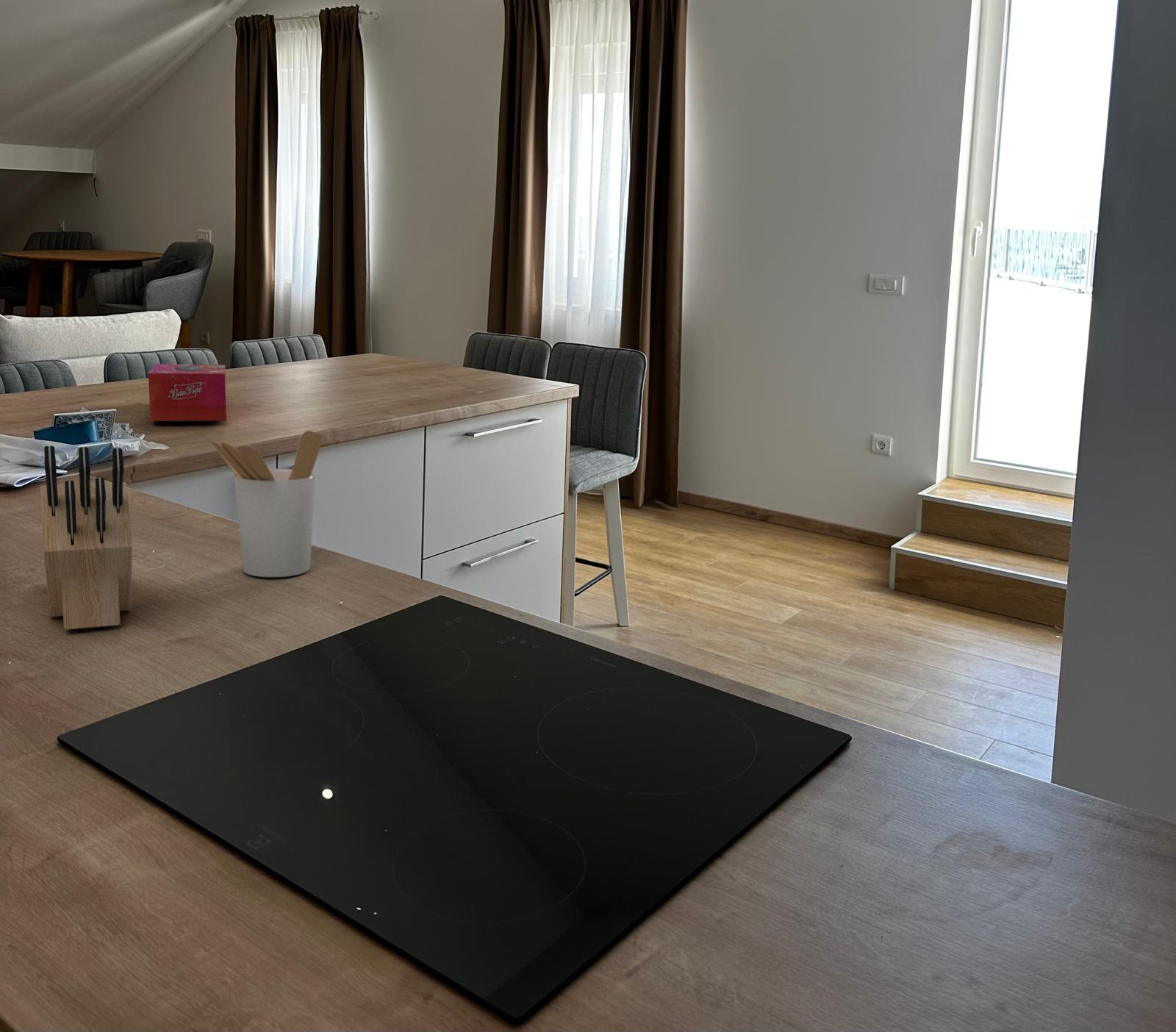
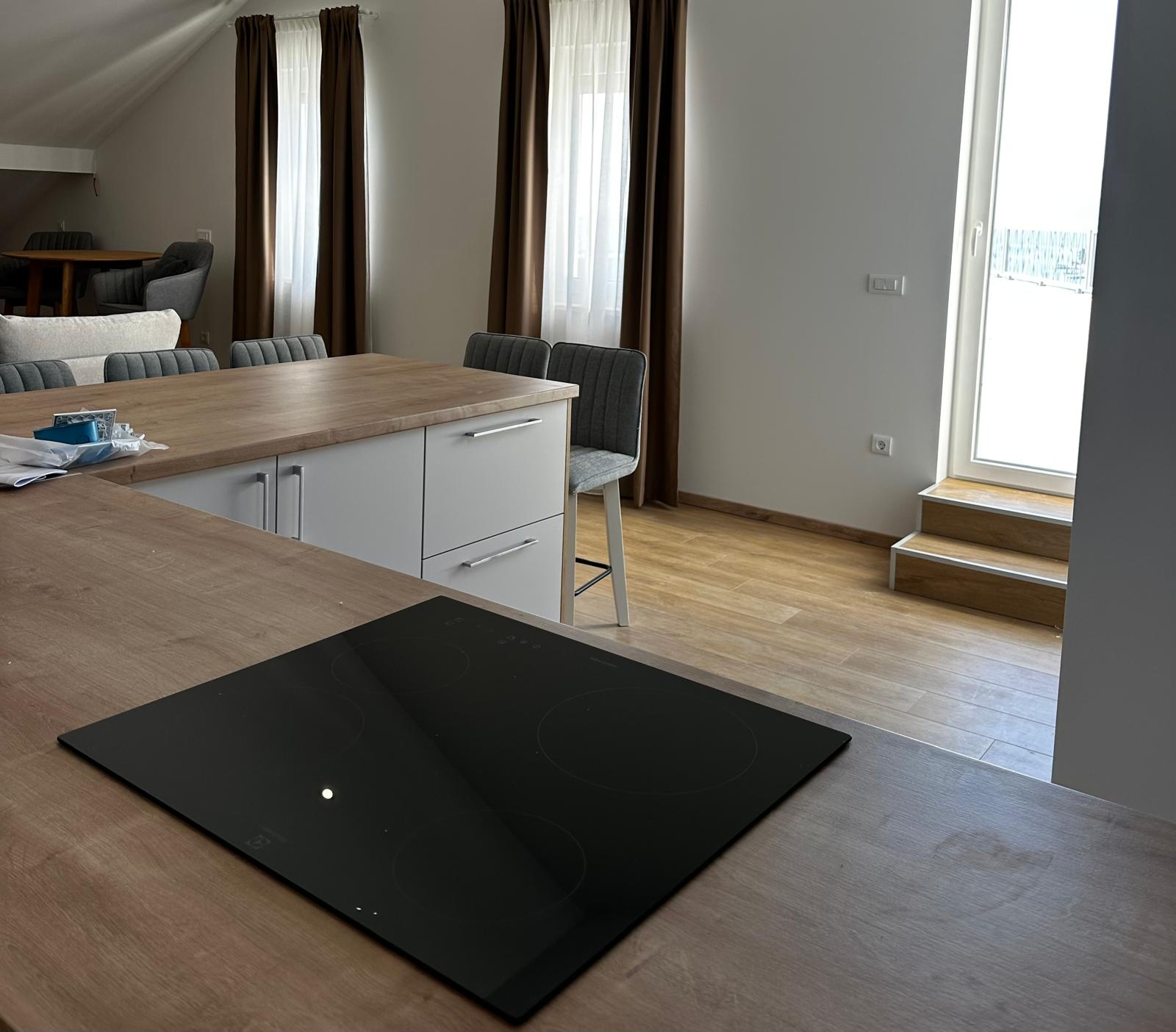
- tissue box [148,363,227,422]
- utensil holder [210,430,323,578]
- knife block [40,445,133,631]
